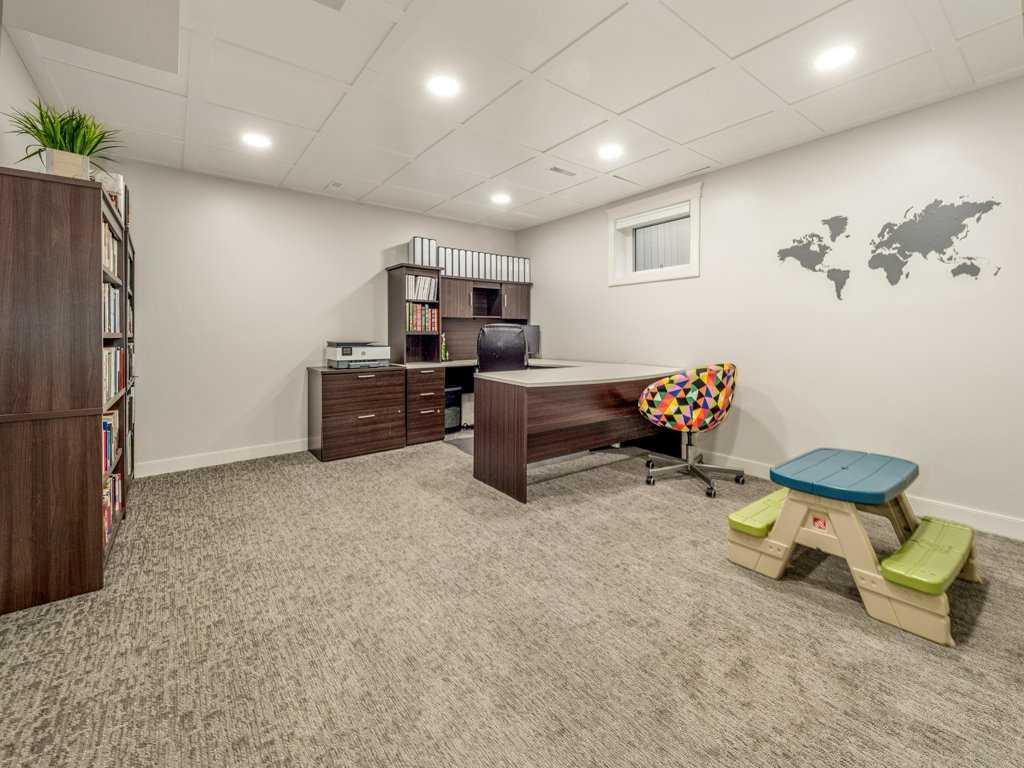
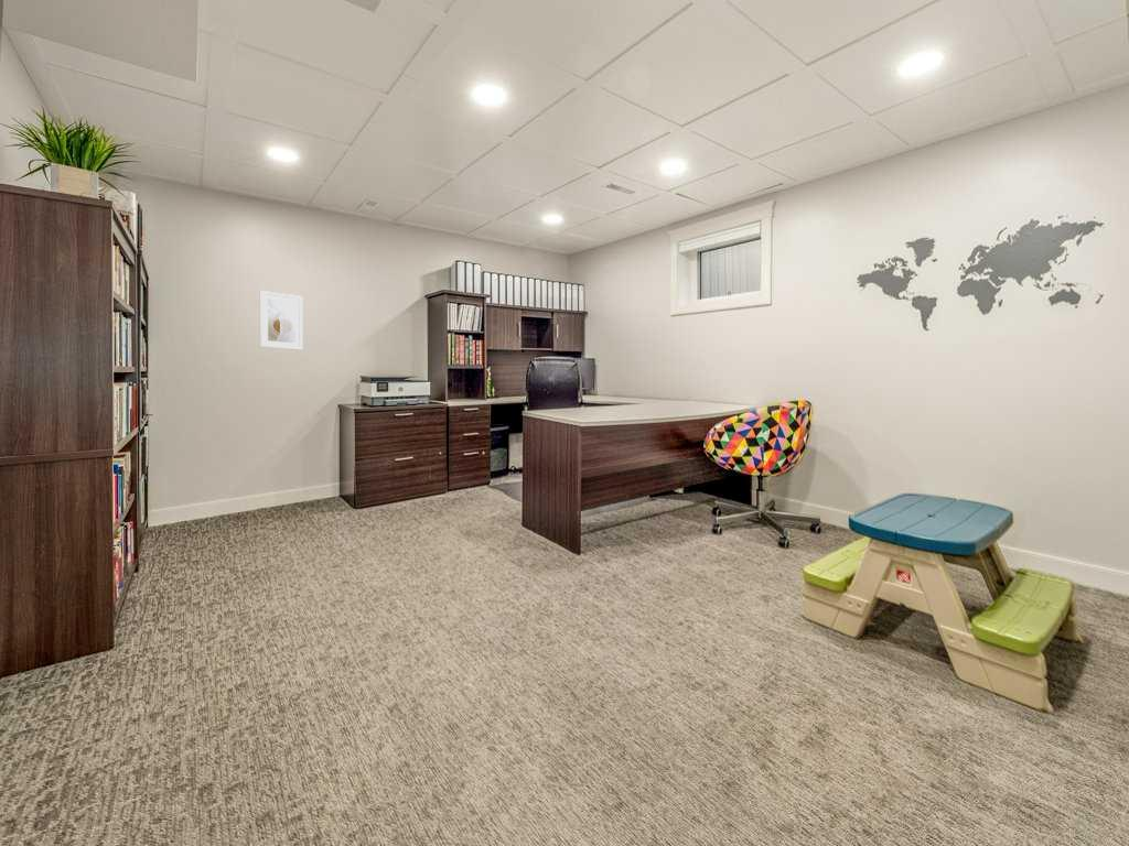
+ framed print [259,290,304,351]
